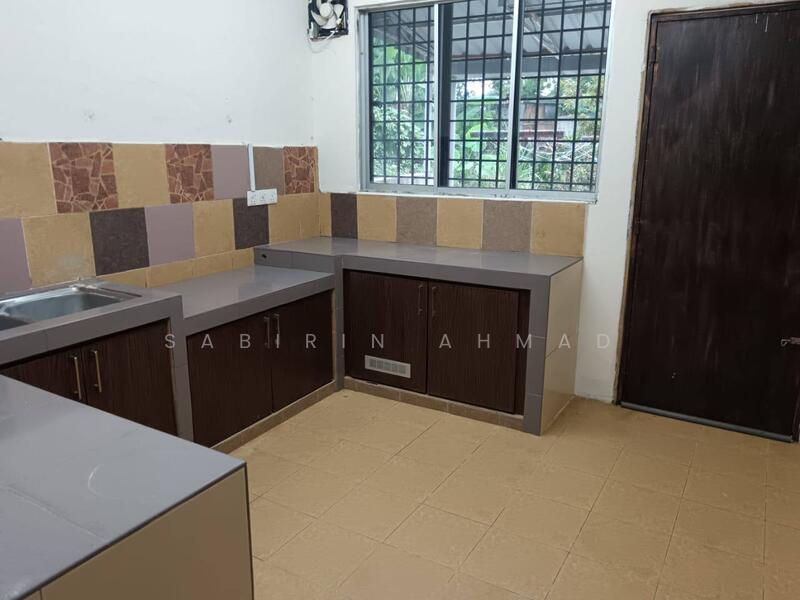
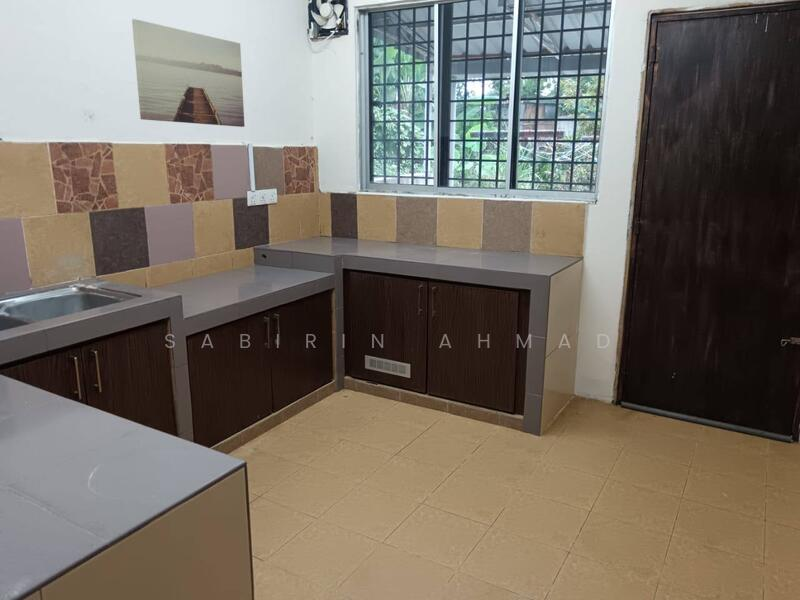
+ wall art [131,18,245,128]
